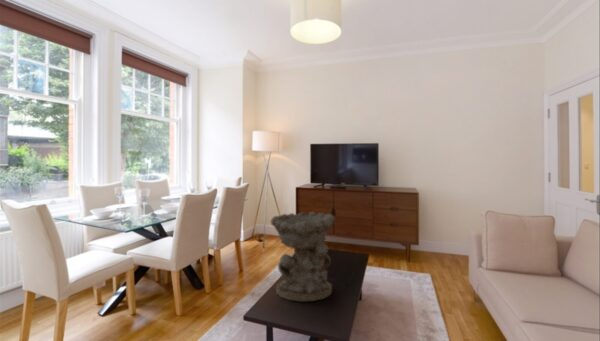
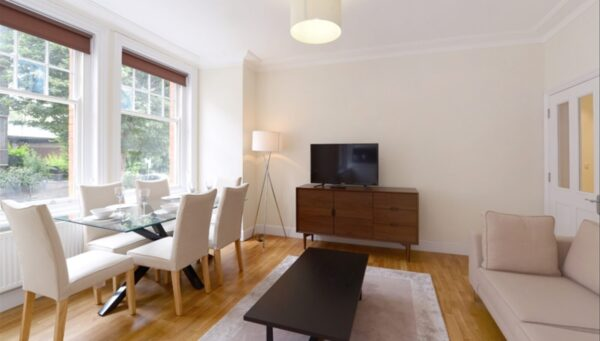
- decorative bowl [270,210,336,302]
